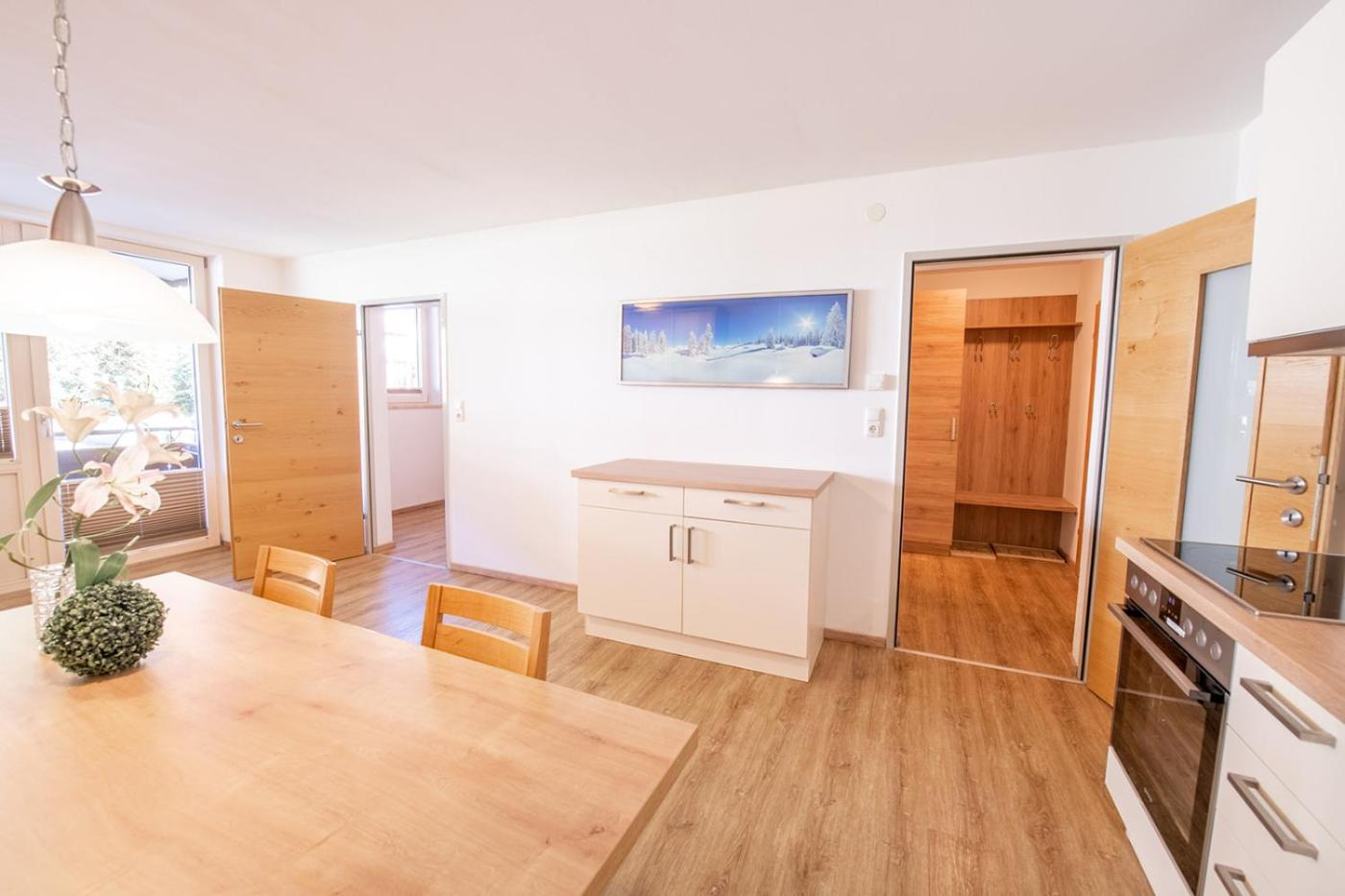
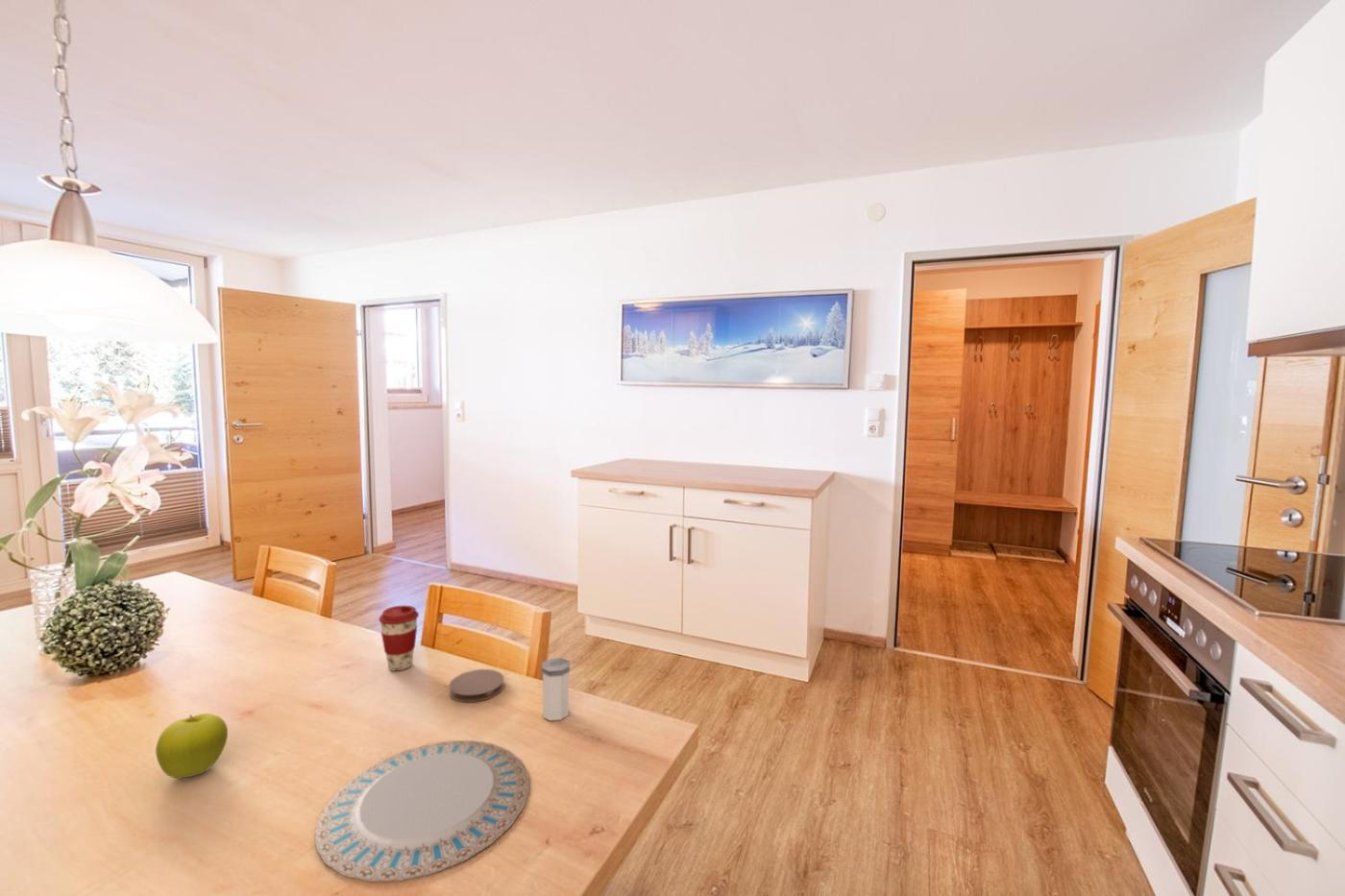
+ salt shaker [541,657,571,721]
+ chinaware [315,739,530,883]
+ fruit [155,713,229,779]
+ coaster [448,668,505,703]
+ coffee cup [379,604,420,672]
